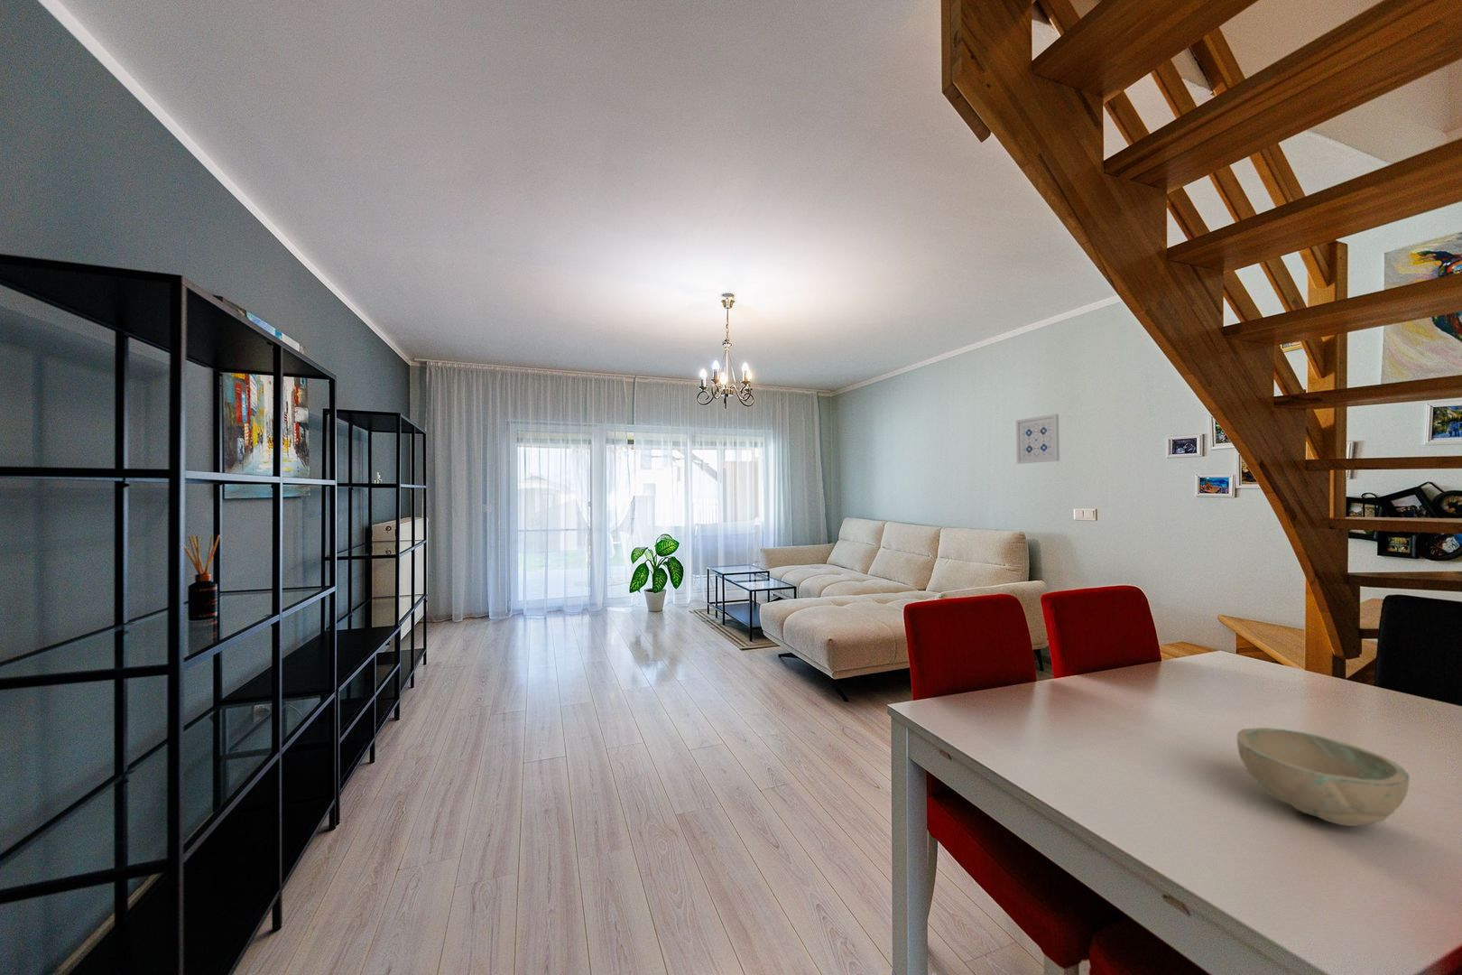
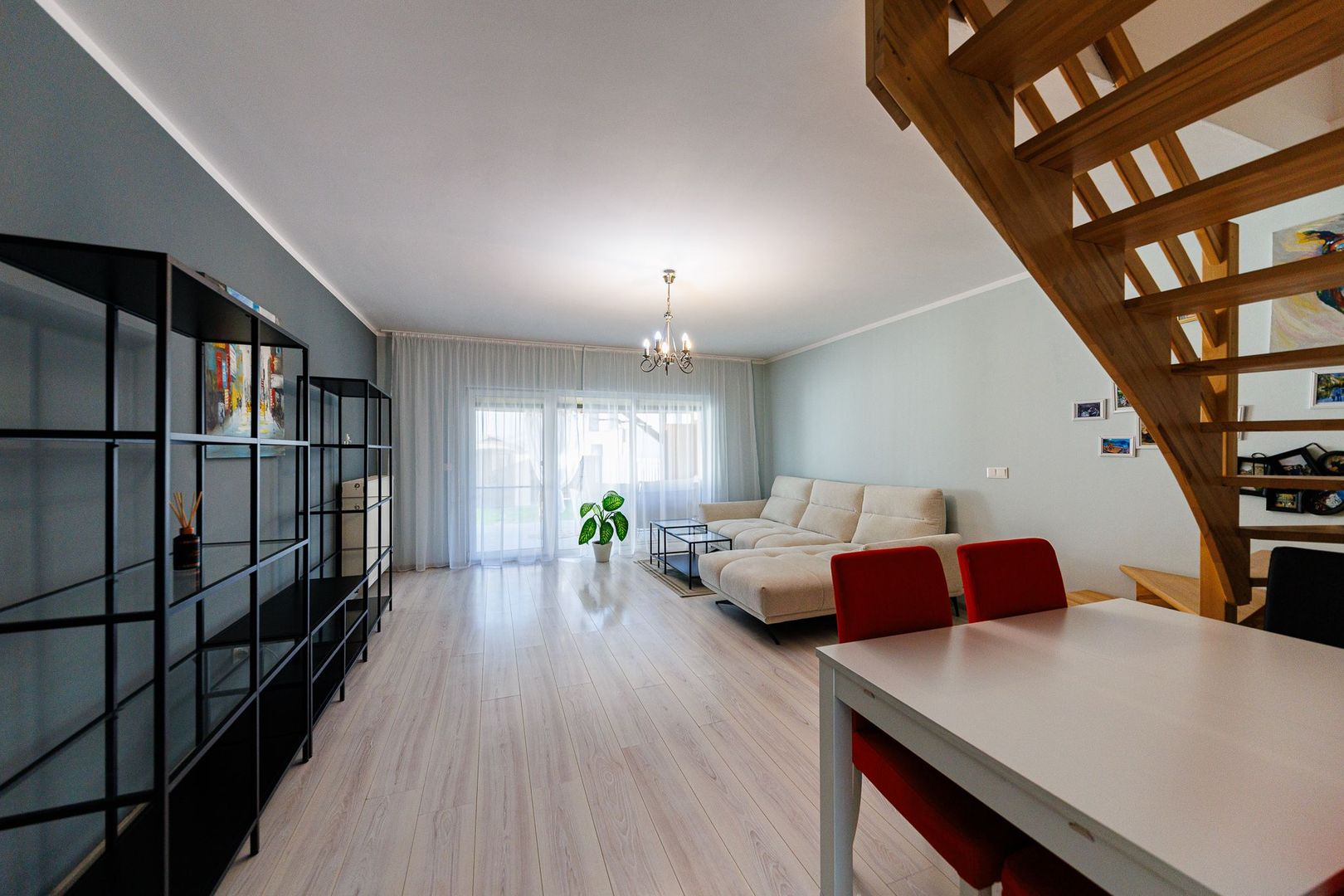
- bowl [1237,727,1410,827]
- wall art [1015,414,1061,465]
